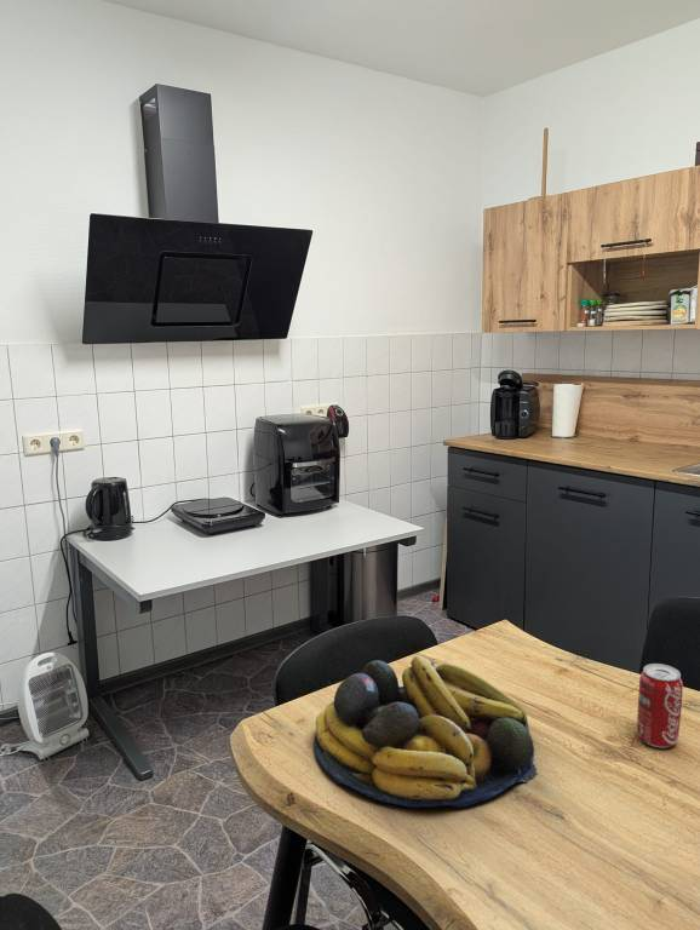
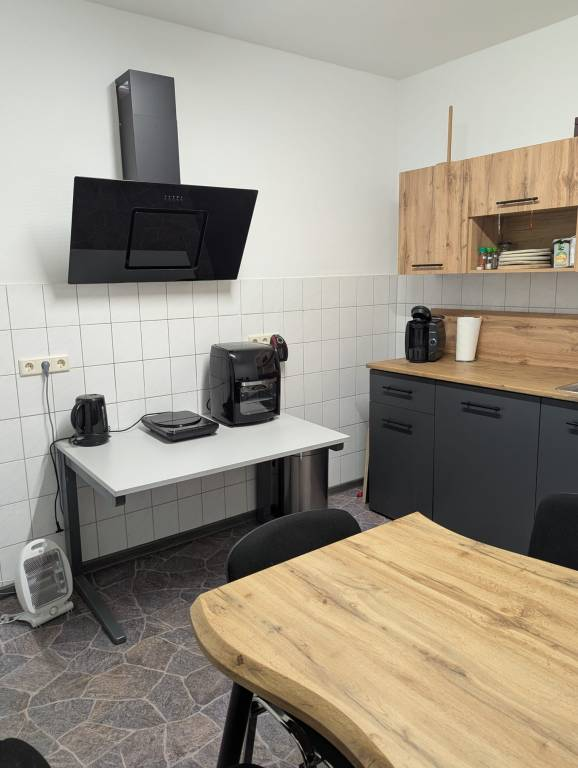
- fruit bowl [312,655,539,809]
- beverage can [636,662,684,750]
